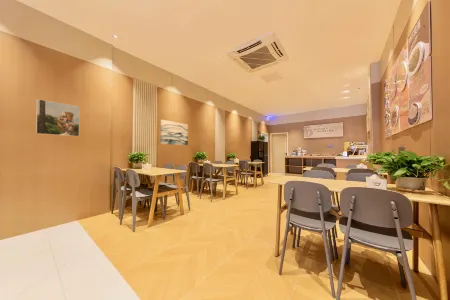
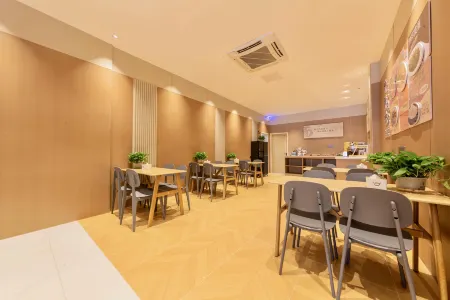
- wall art [159,119,189,146]
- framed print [35,98,80,137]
